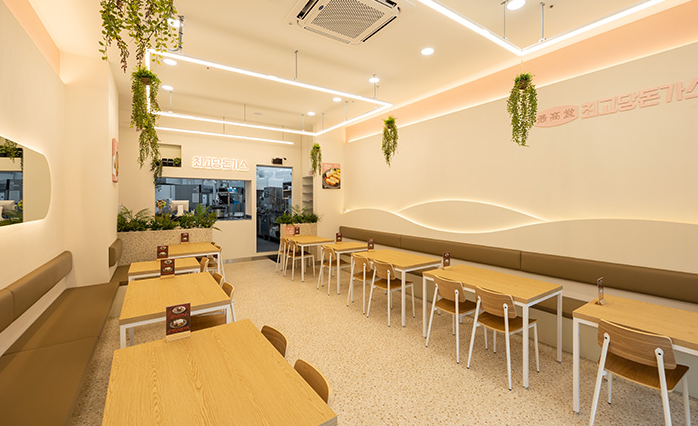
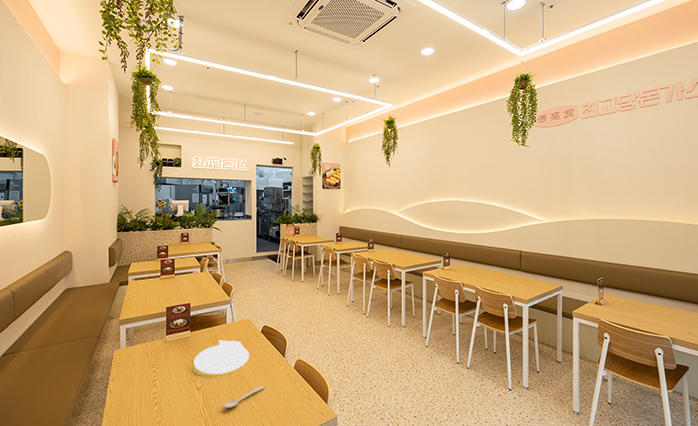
+ spoon [222,385,266,409]
+ plate [193,339,250,375]
